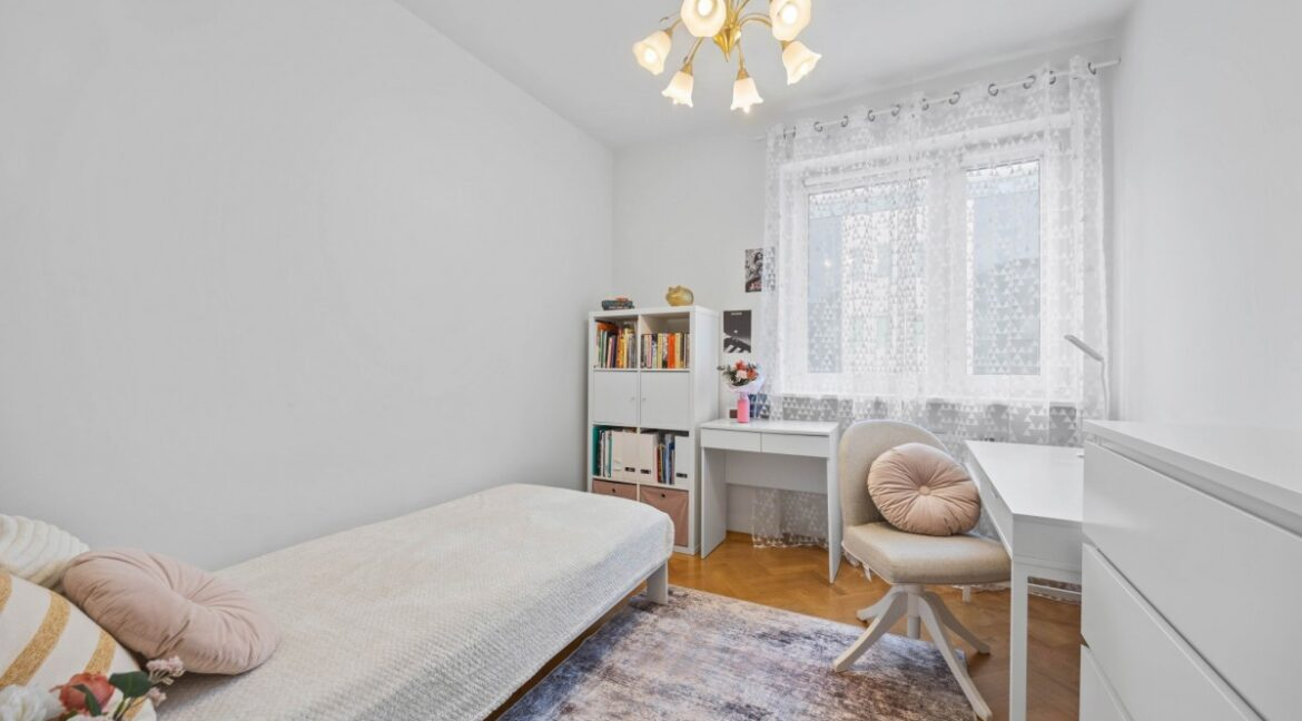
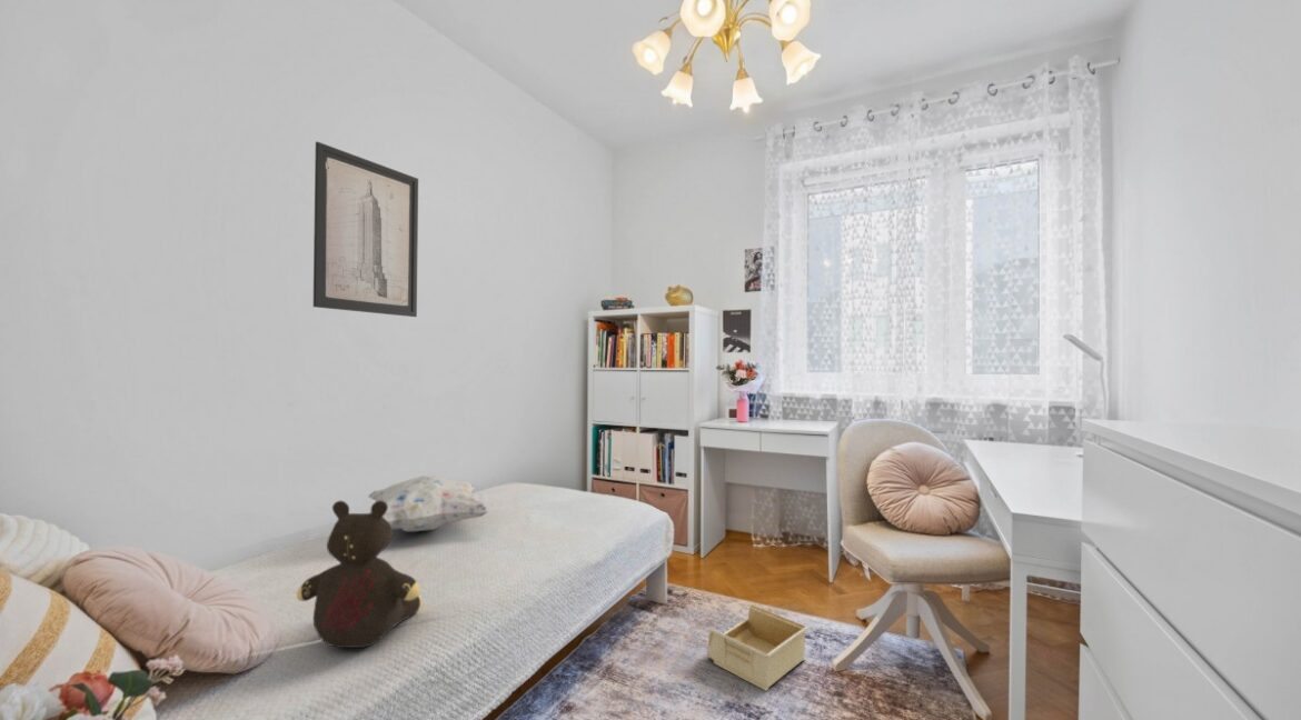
+ teddy bear [296,500,424,649]
+ decorative pillow [367,476,491,532]
+ wall art [312,140,419,318]
+ storage bin [707,603,810,692]
